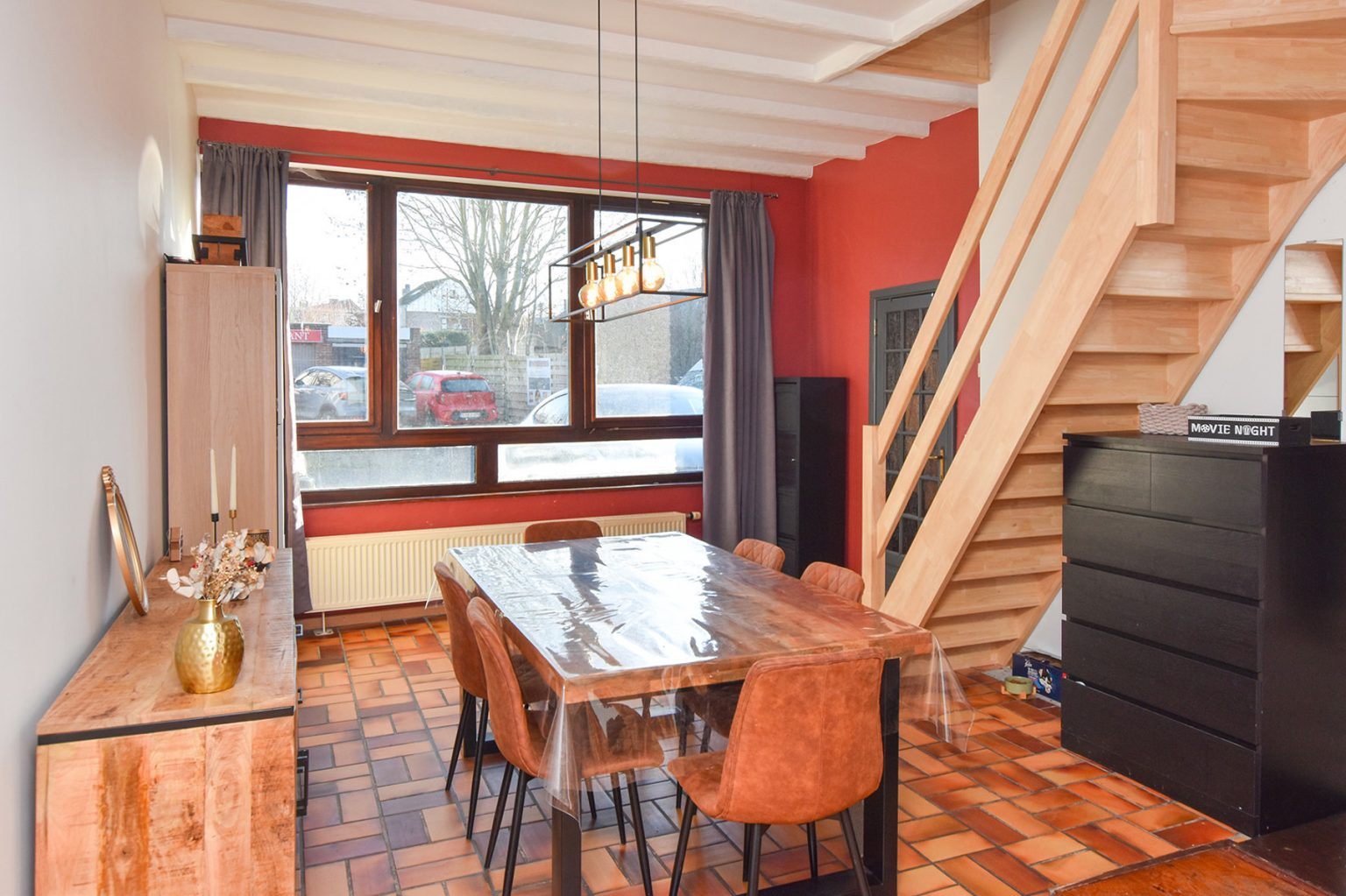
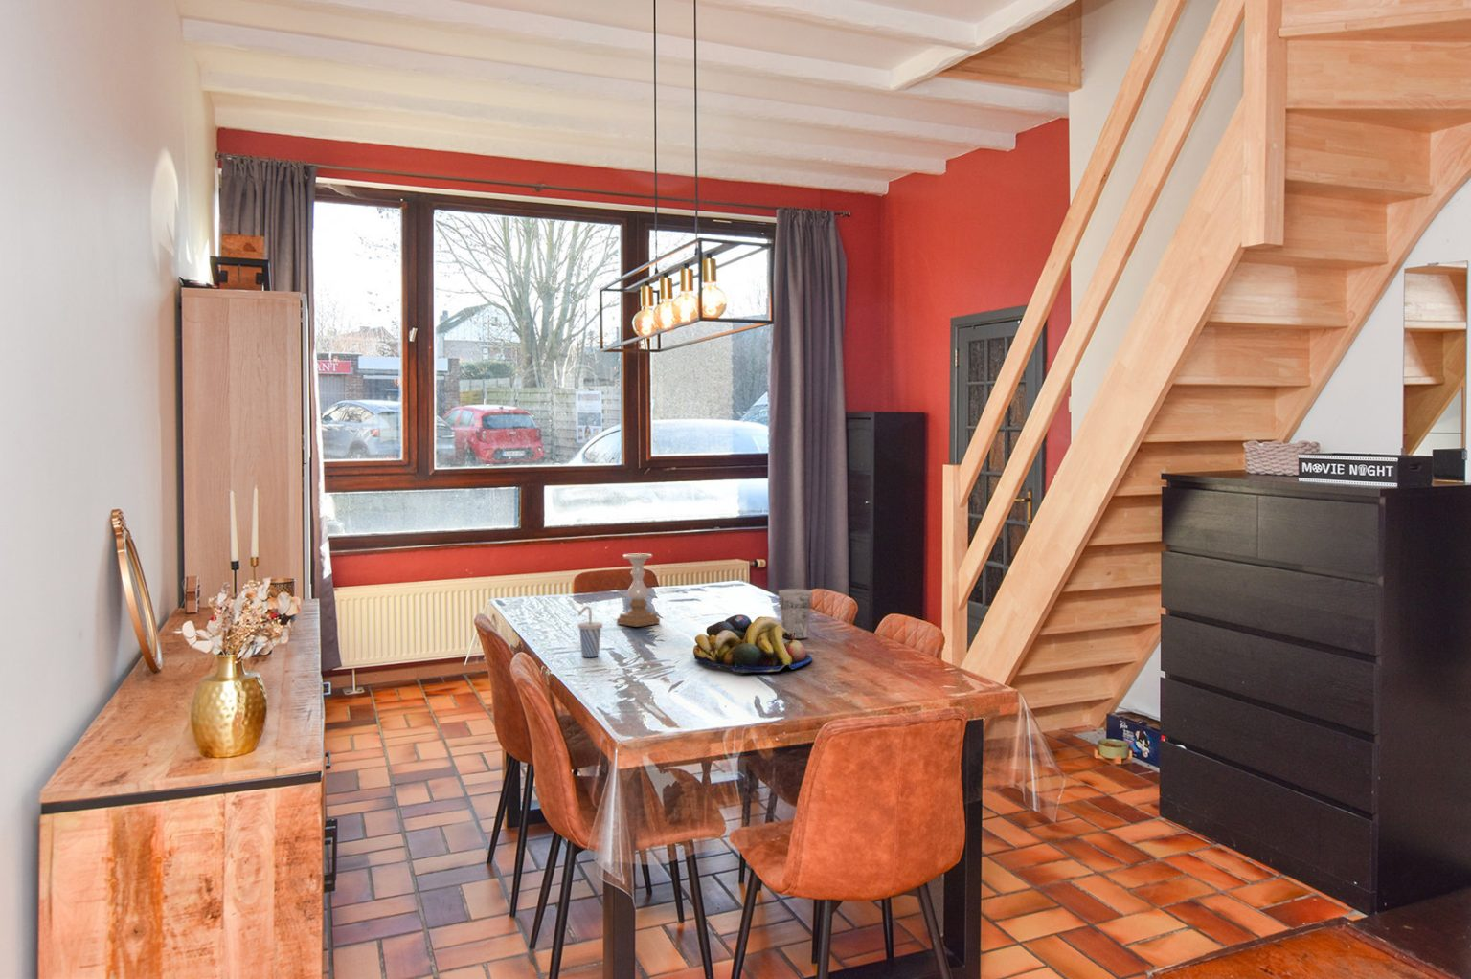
+ candle holder [615,552,661,628]
+ cup [577,605,603,659]
+ cup [778,589,813,640]
+ fruit bowl [693,613,813,674]
